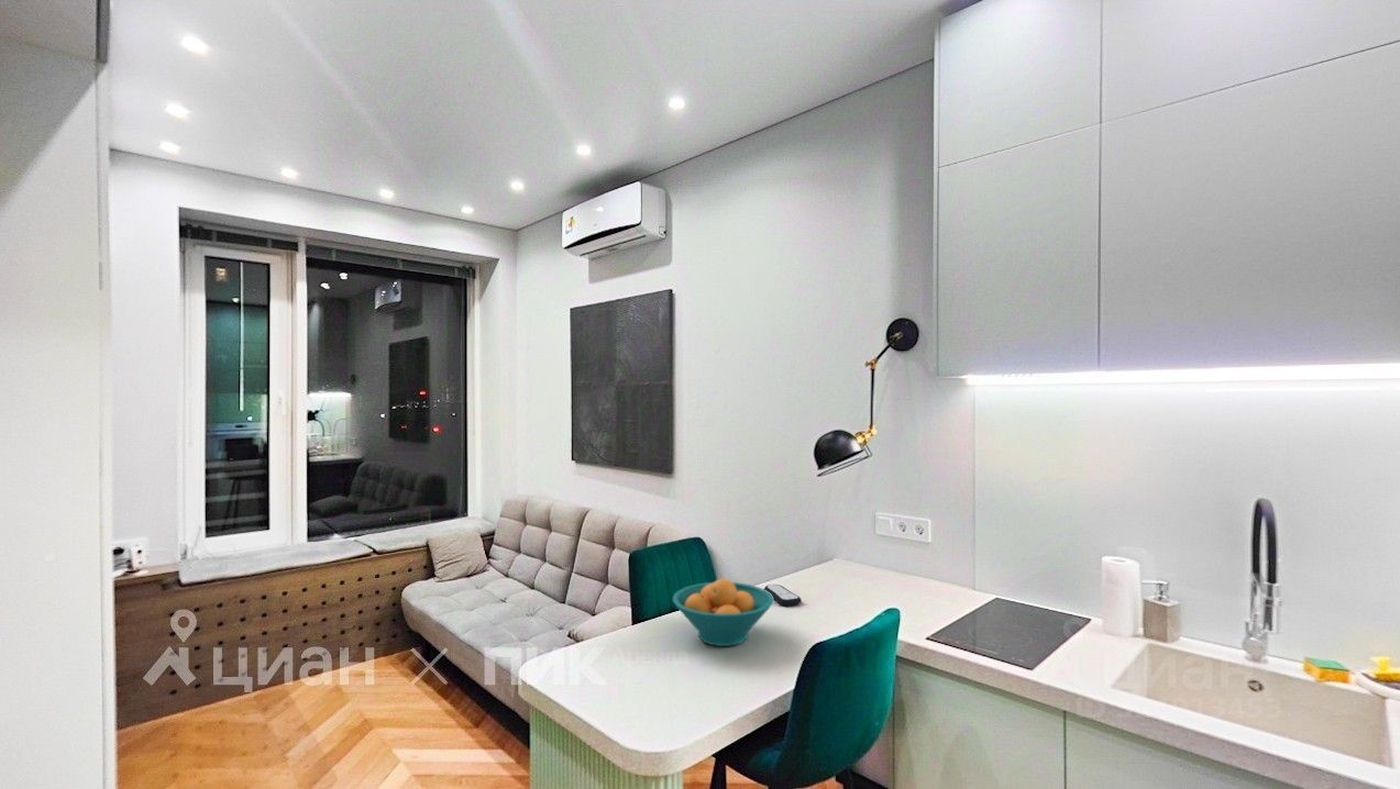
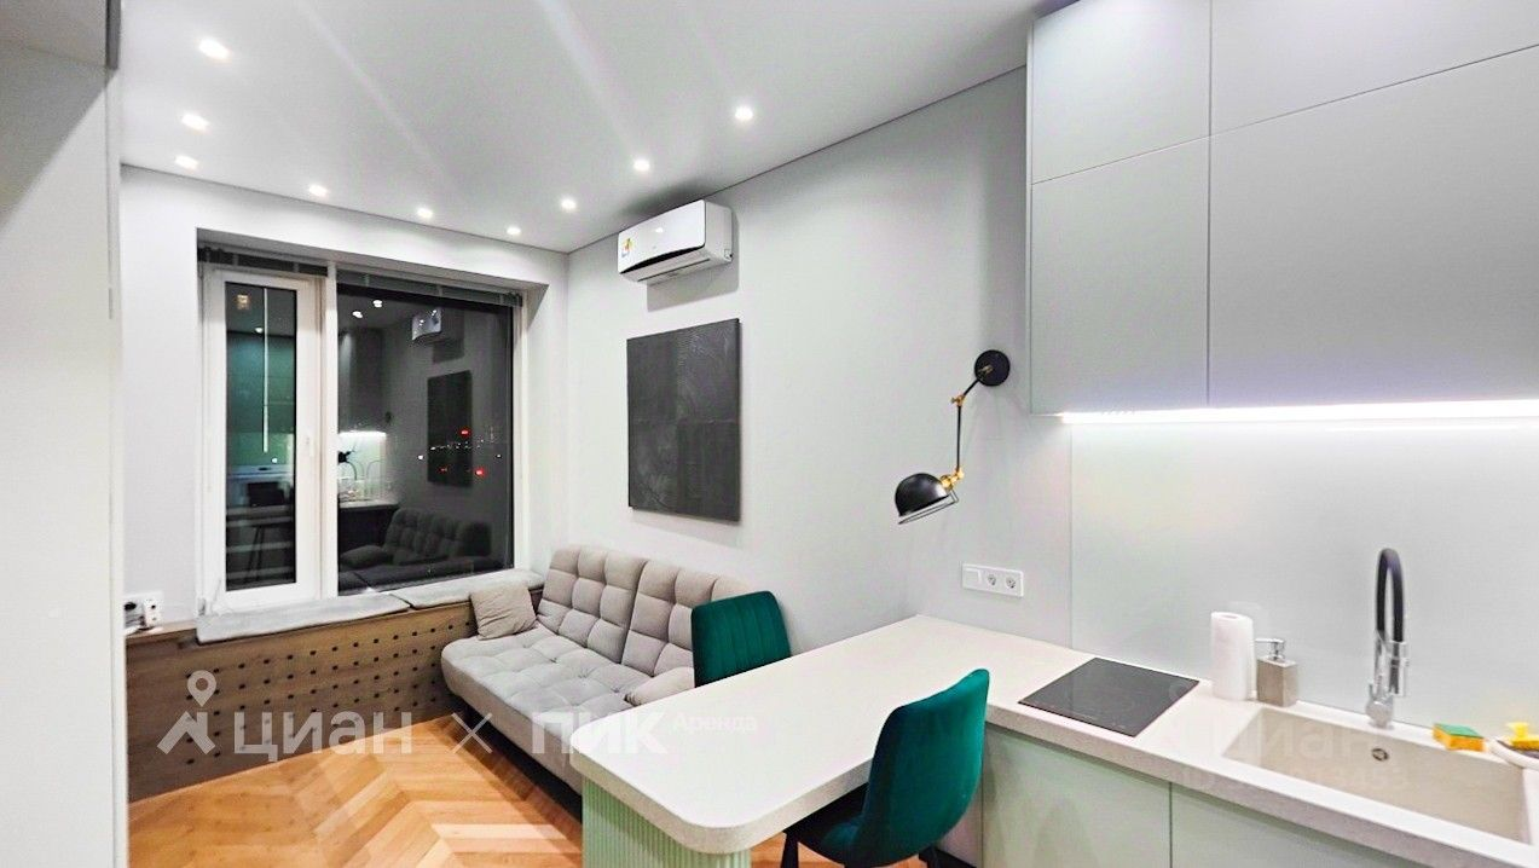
- fruit bowl [672,578,775,647]
- remote control [763,584,802,607]
